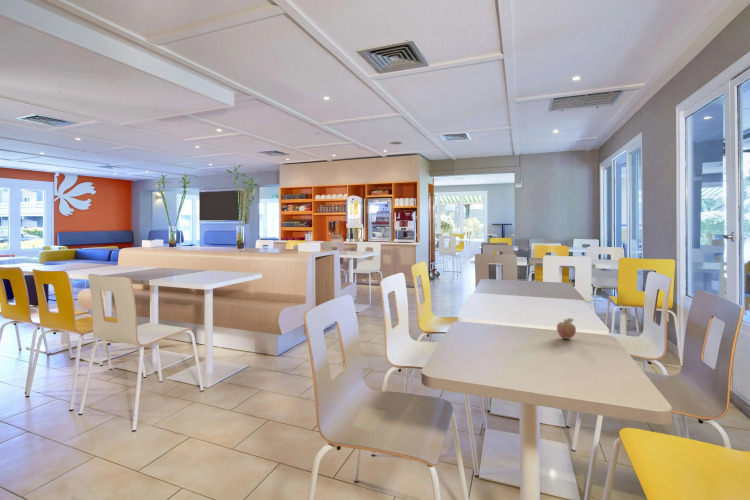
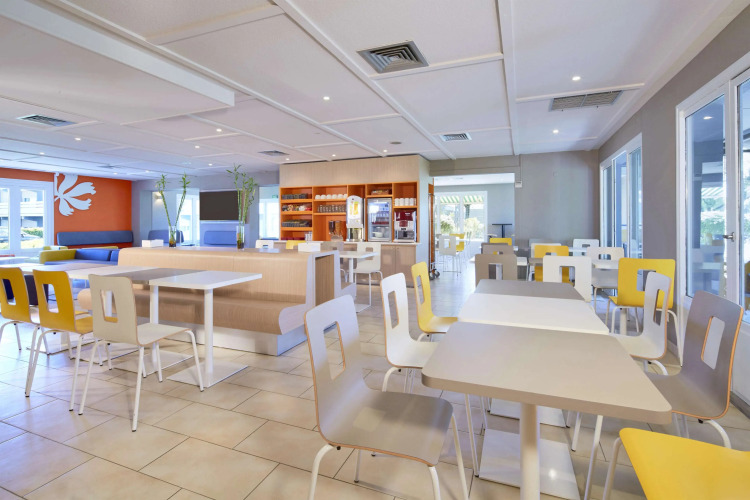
- fruit [556,317,577,340]
